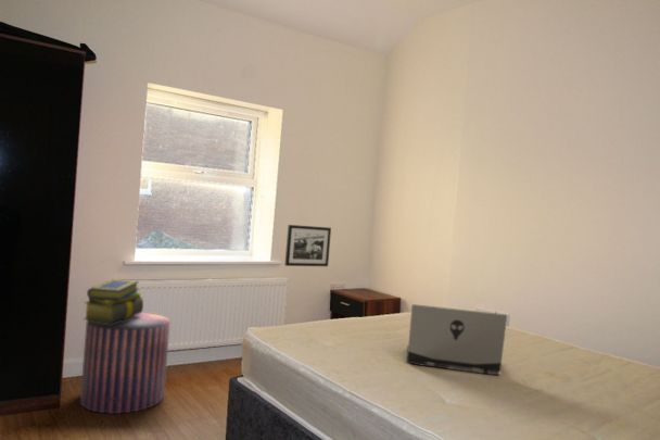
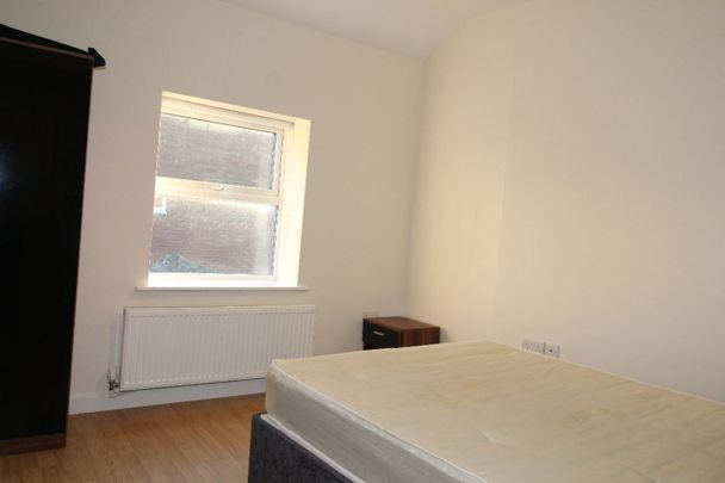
- picture frame [283,224,332,267]
- pouf [79,312,172,415]
- laptop computer [406,303,508,376]
- stack of books [82,278,144,324]
